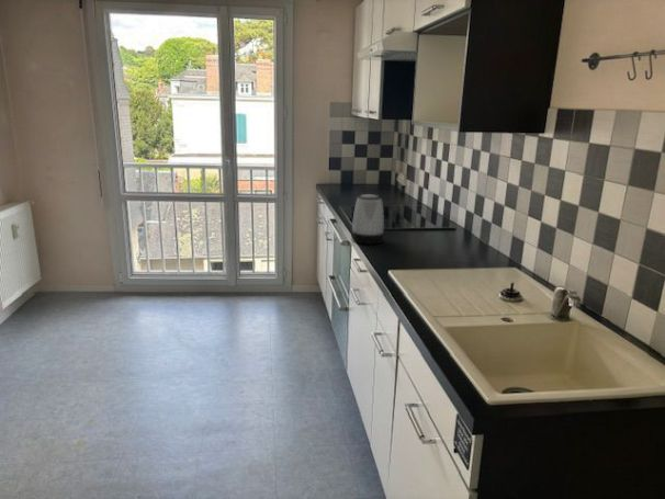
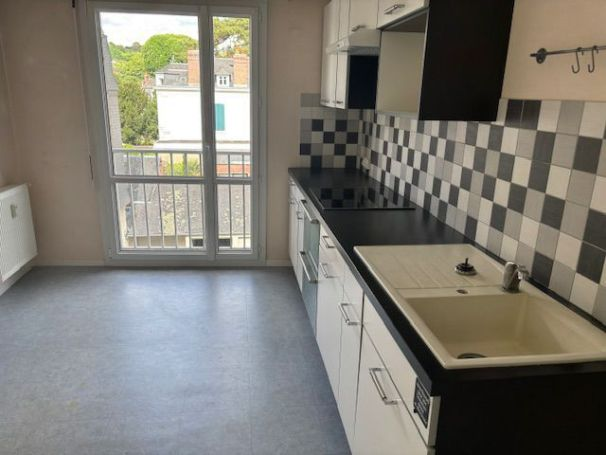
- kettle [351,193,385,246]
